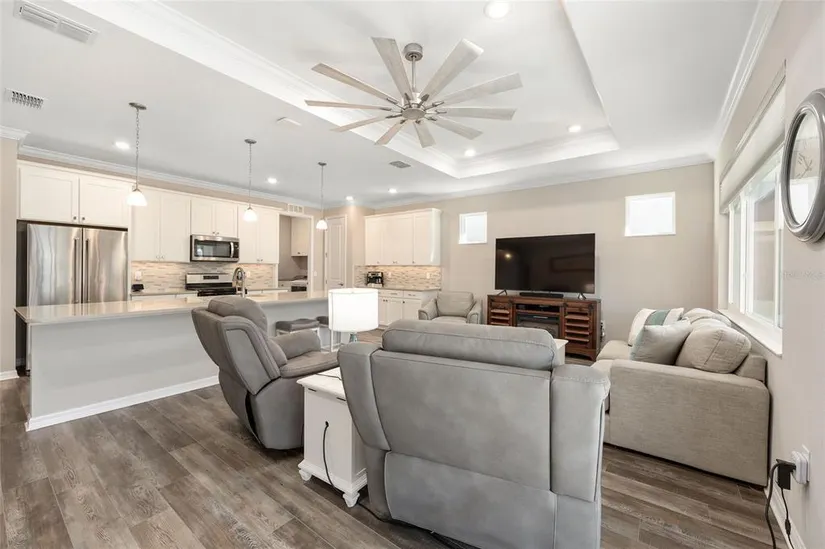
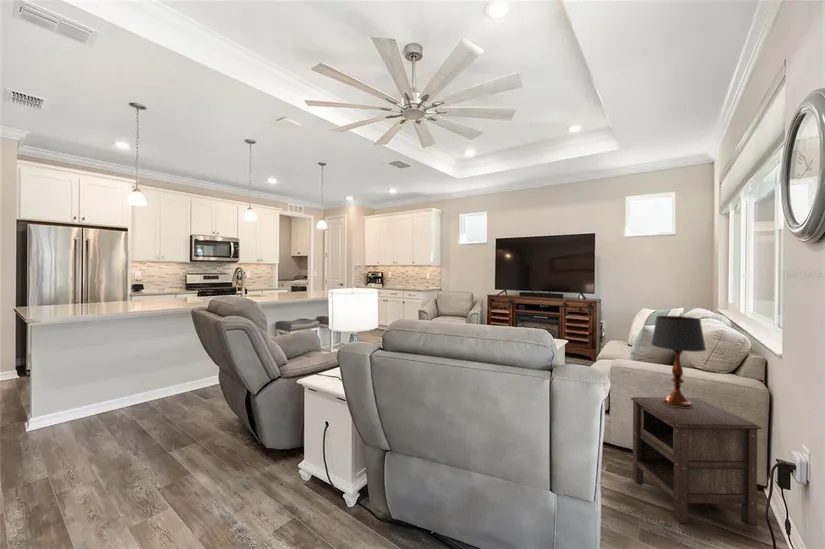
+ nightstand [630,396,762,525]
+ table lamp [650,315,707,408]
